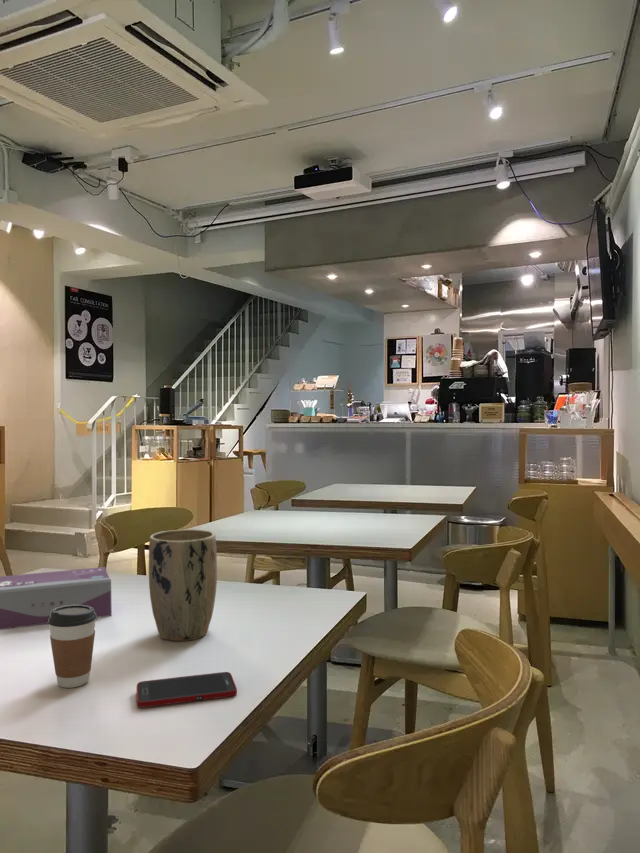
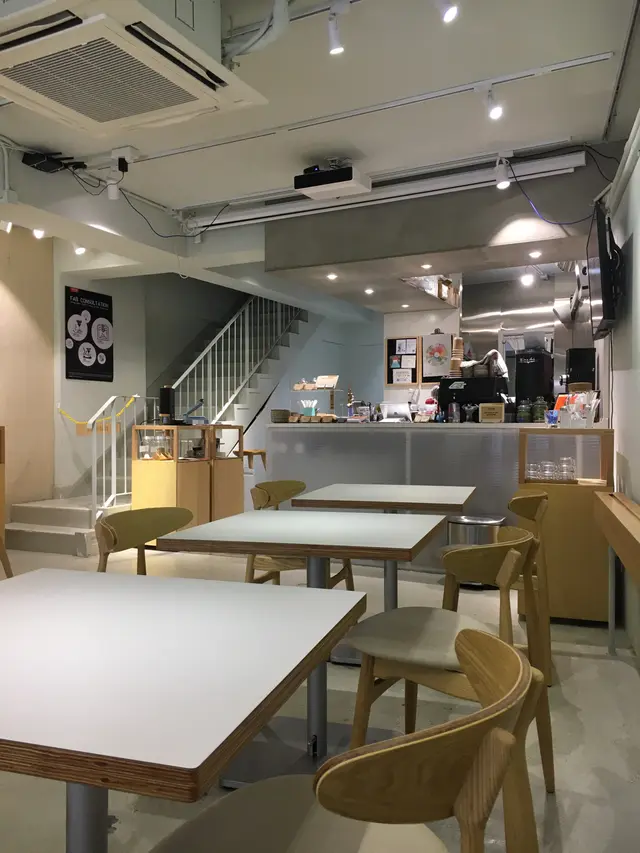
- coffee cup [48,605,97,689]
- plant pot [148,528,218,642]
- cell phone [136,671,238,708]
- tissue box [0,566,113,631]
